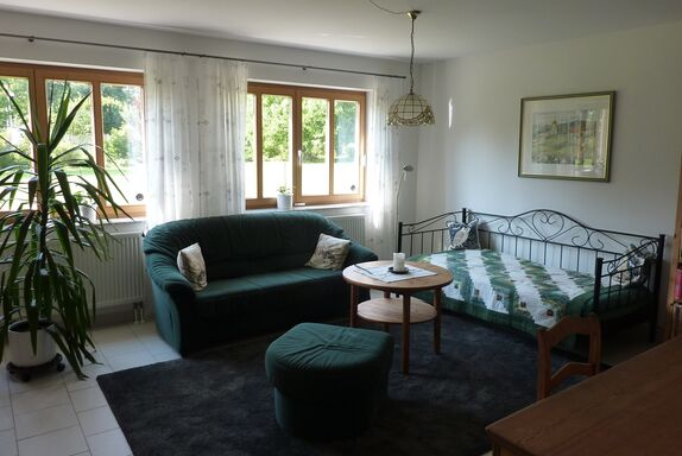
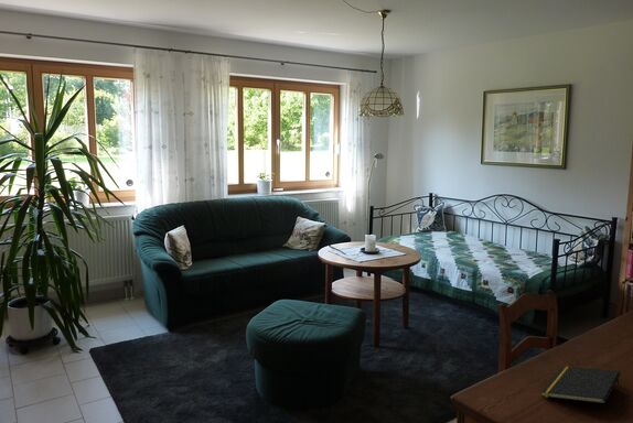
+ notepad [539,366,621,404]
